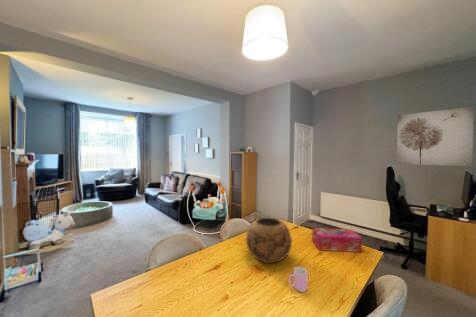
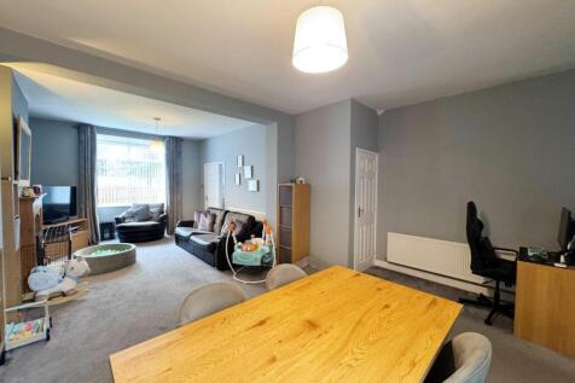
- cup [287,266,309,293]
- tissue box [311,227,363,253]
- decorative bowl [245,217,293,264]
- wall art [396,106,475,167]
